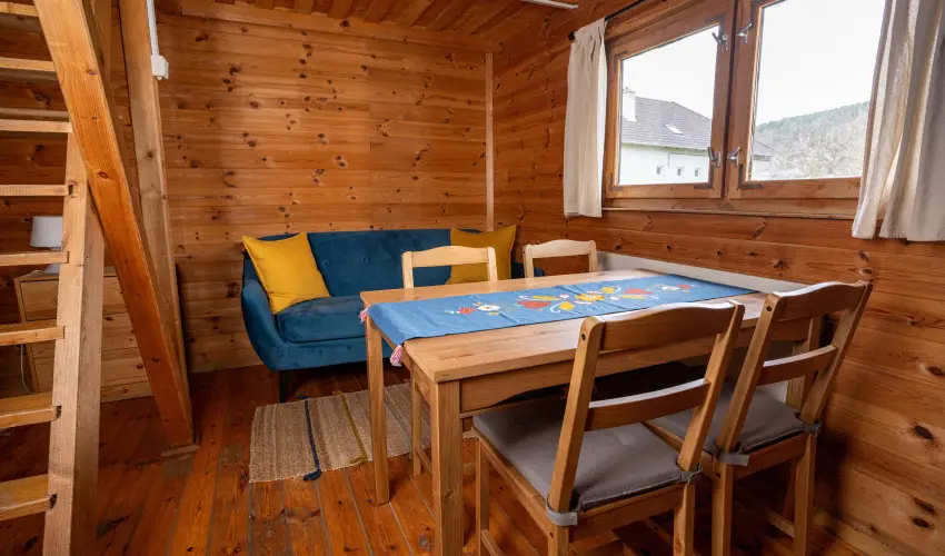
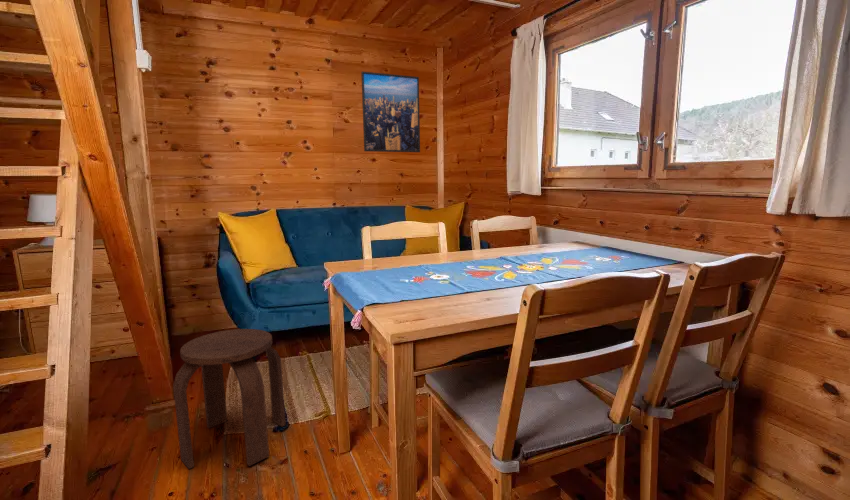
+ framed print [360,70,421,153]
+ stool [172,328,286,470]
